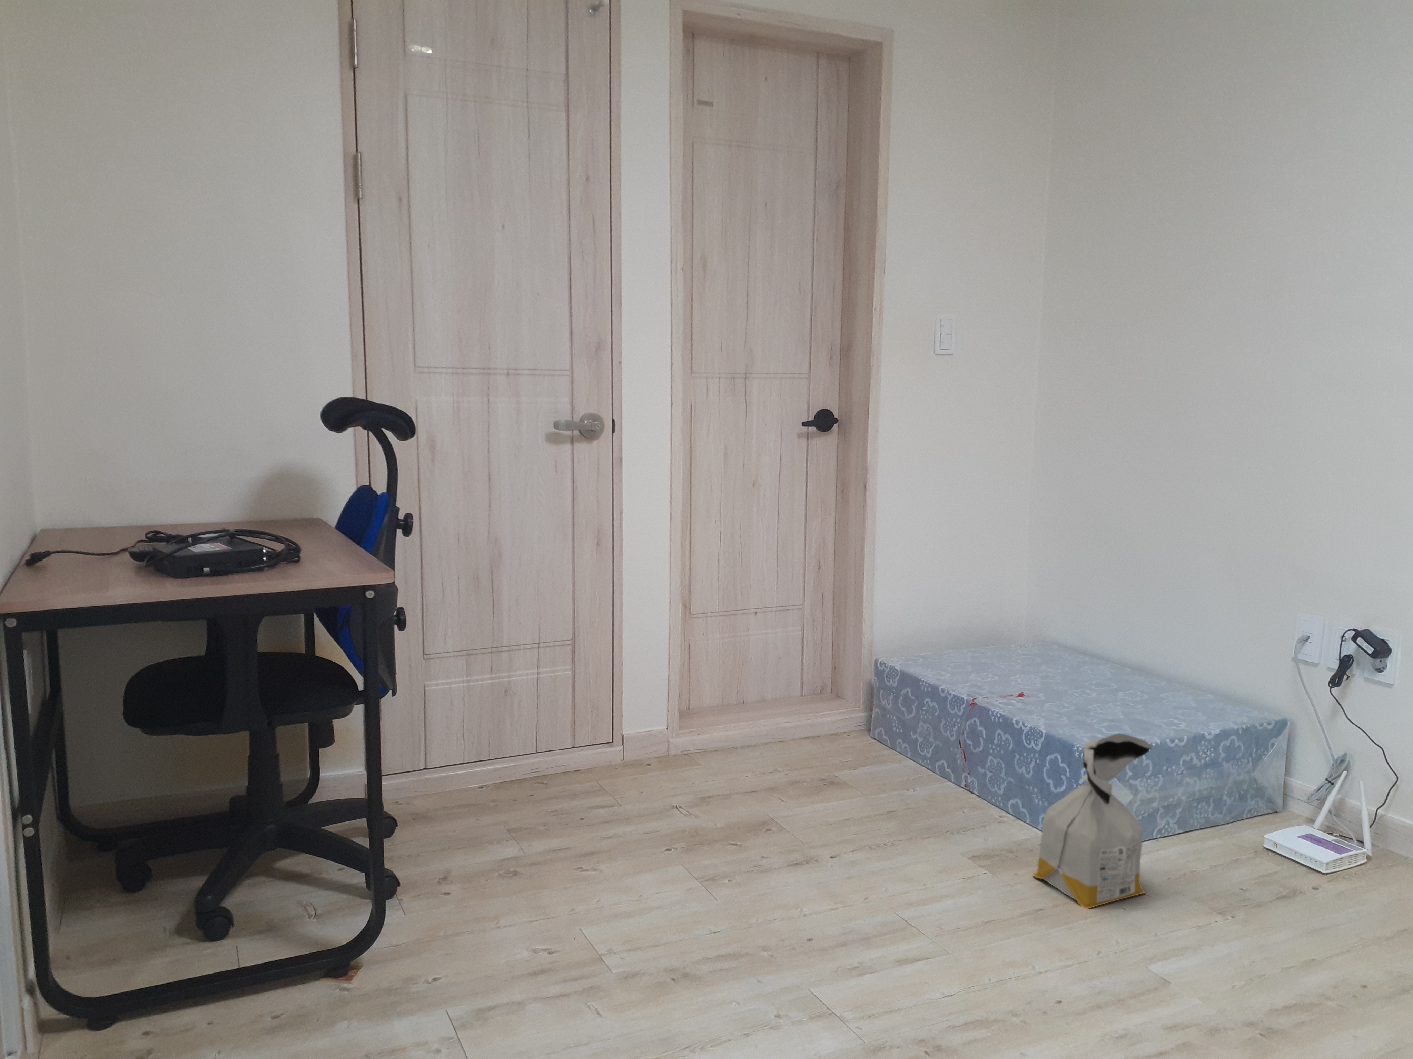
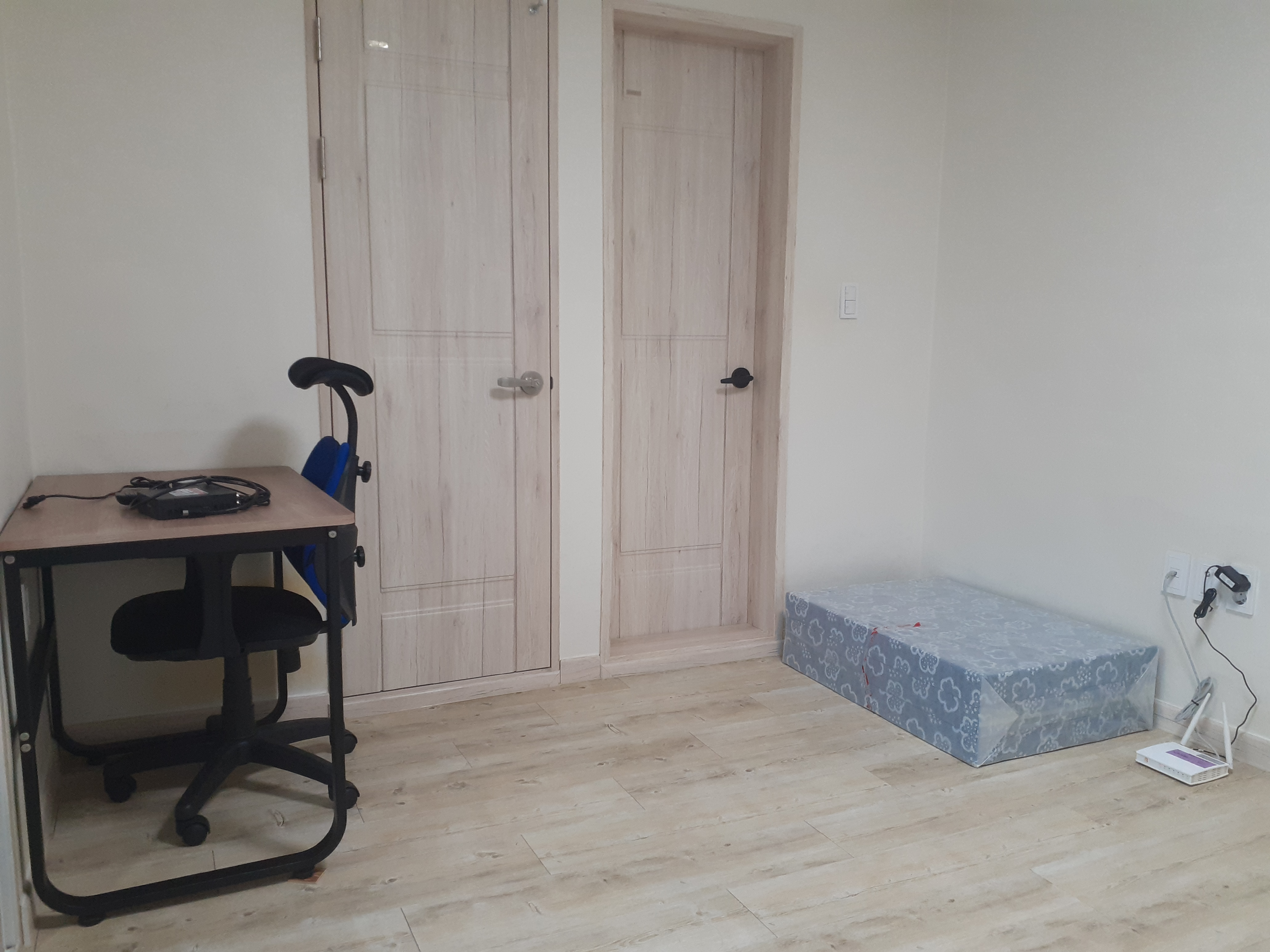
- bag [1032,733,1154,910]
